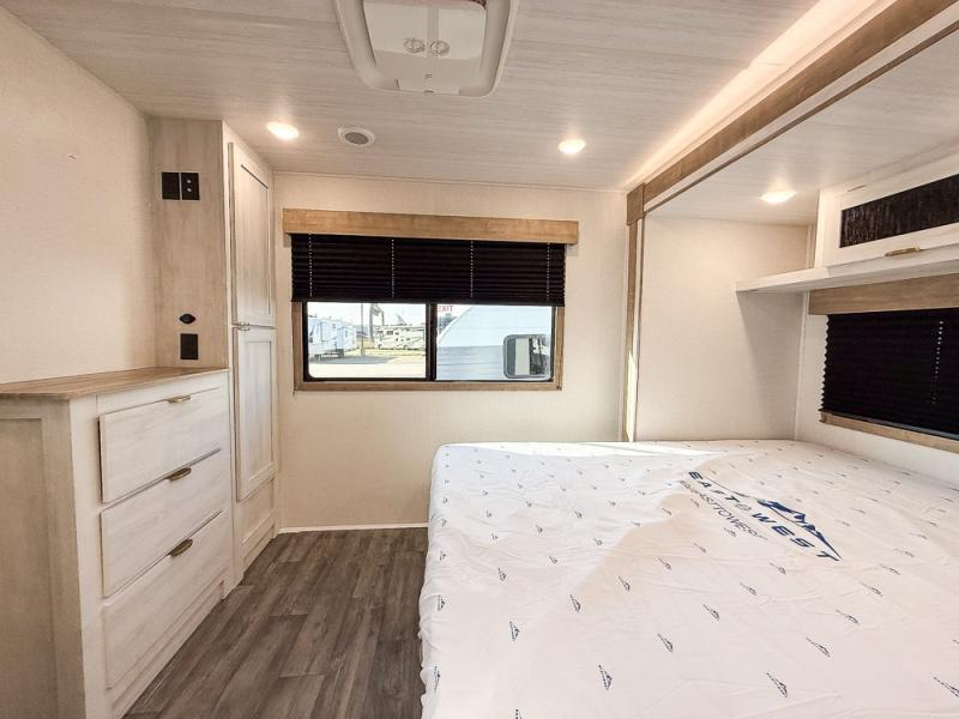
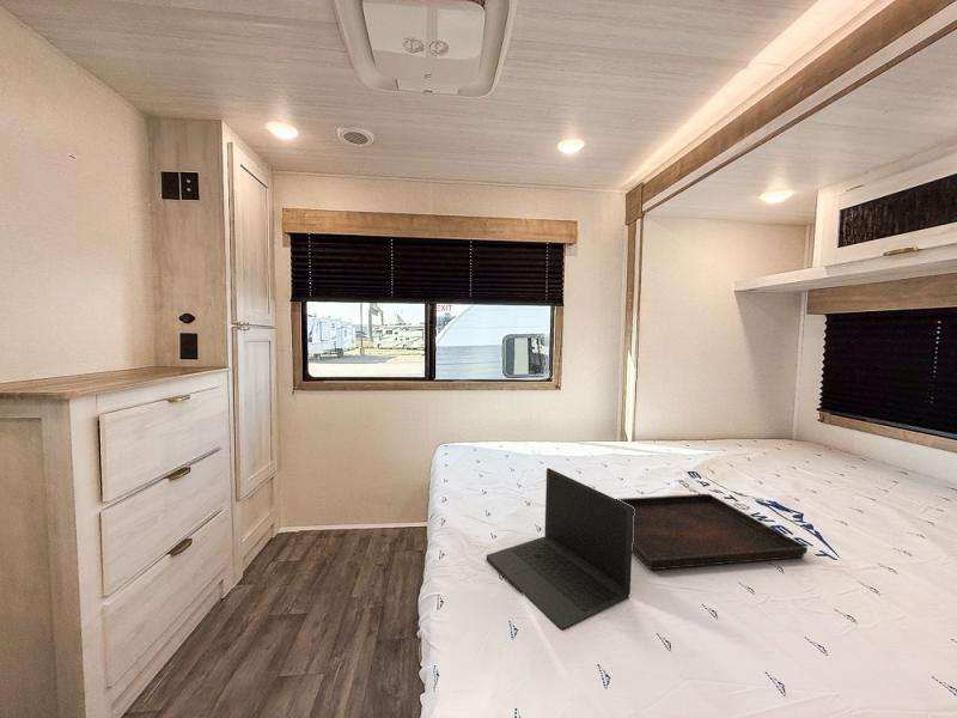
+ serving tray [616,493,809,571]
+ laptop [486,467,634,631]
